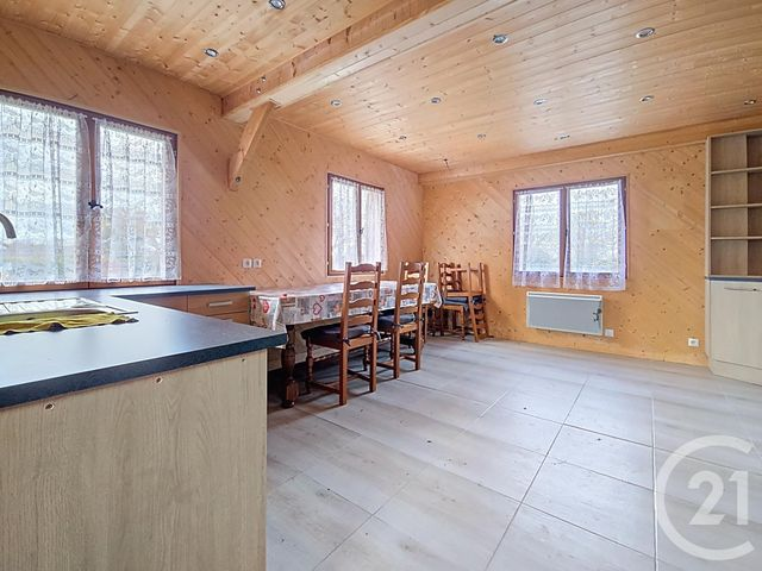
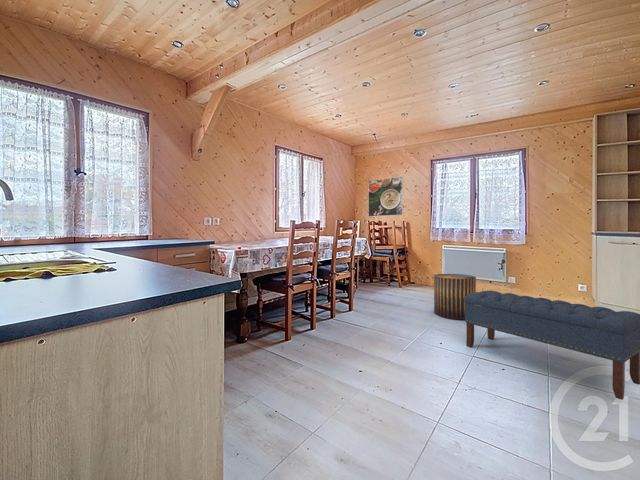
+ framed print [367,176,404,218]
+ stool [433,273,477,320]
+ bench [464,289,640,401]
